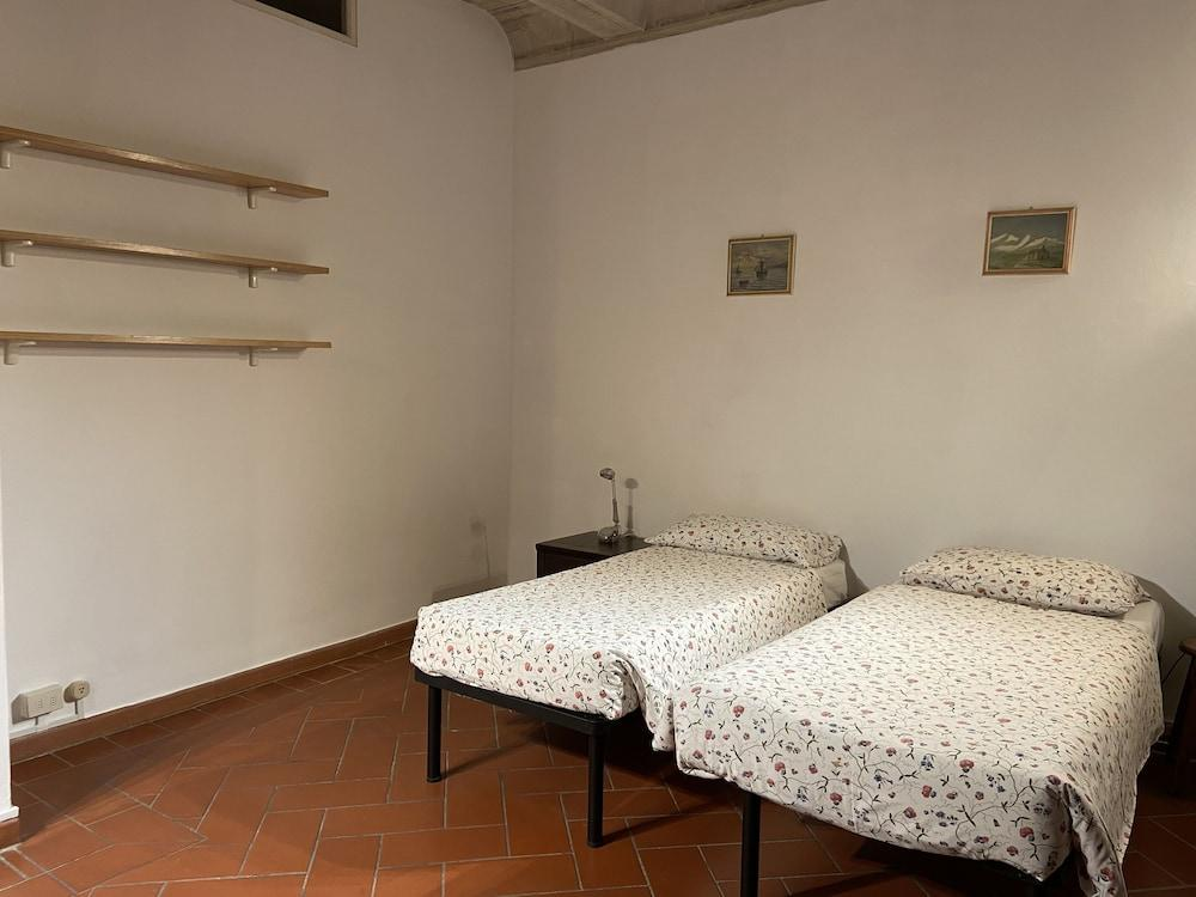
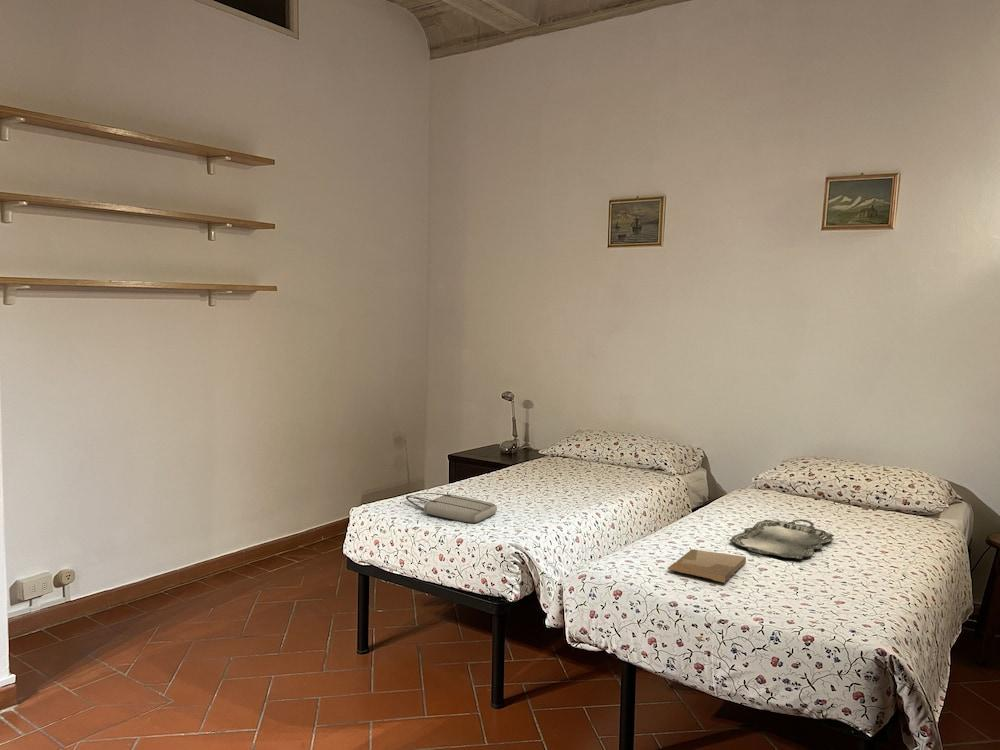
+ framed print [667,548,747,584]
+ serving tray [729,518,835,560]
+ tote bag [405,492,498,524]
